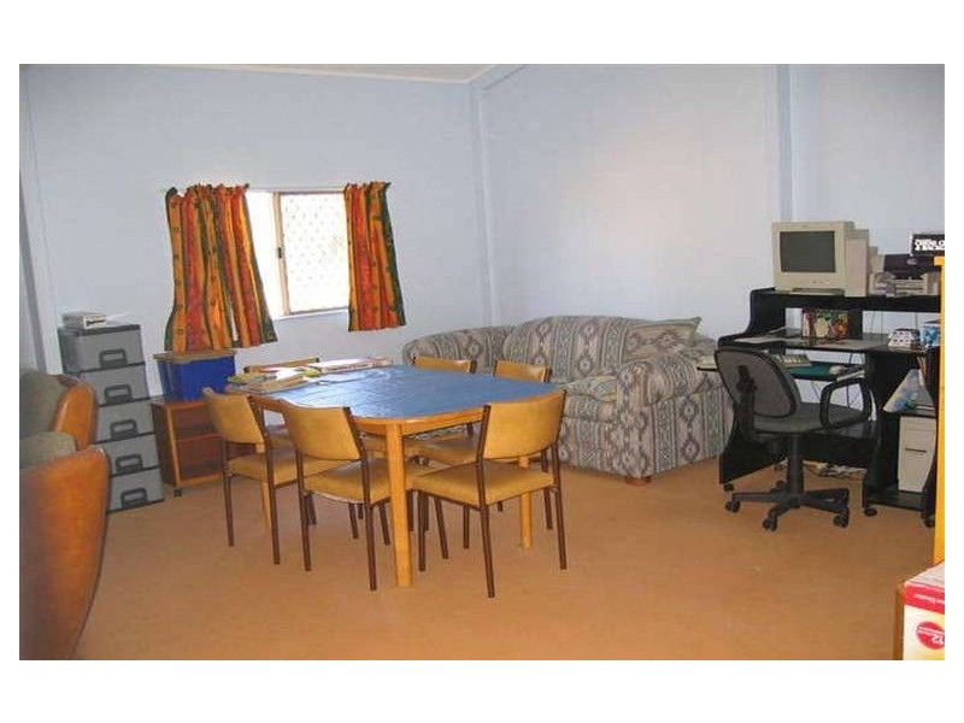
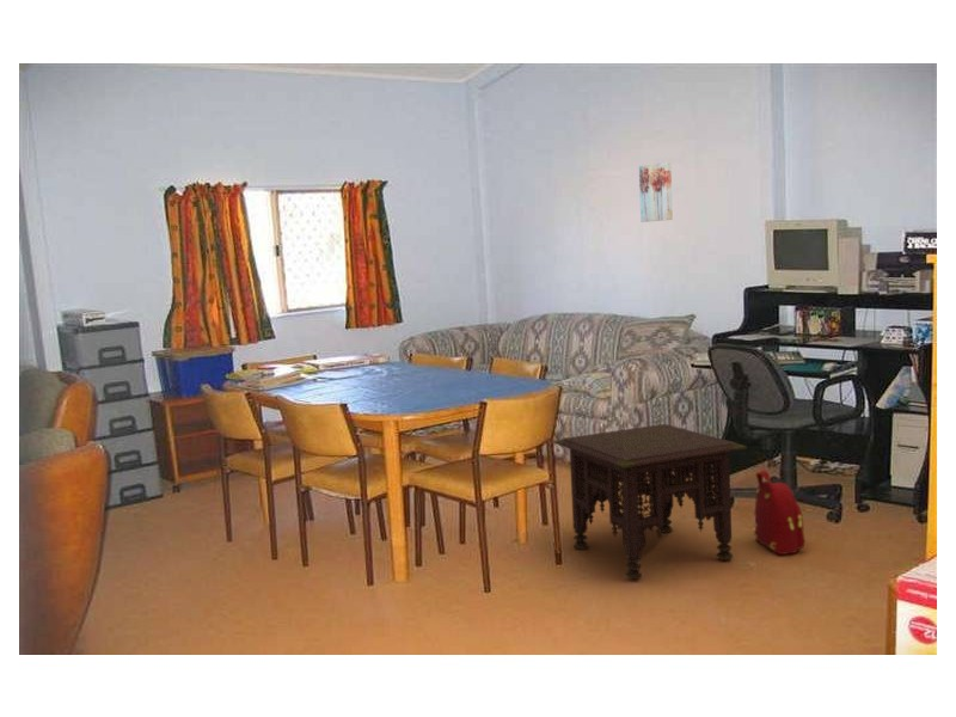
+ side table [553,423,748,581]
+ backpack [752,470,807,556]
+ wall art [638,161,674,223]
